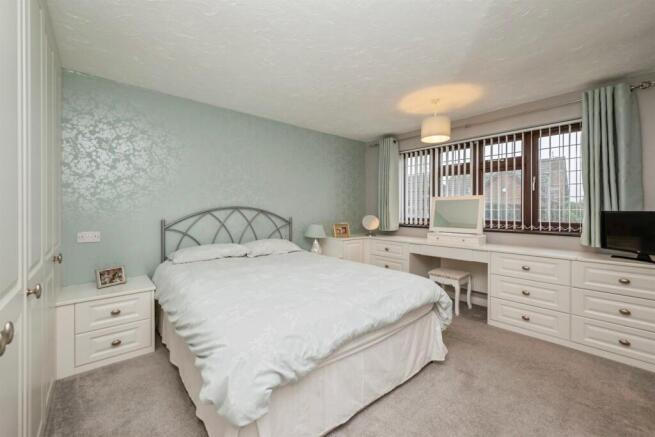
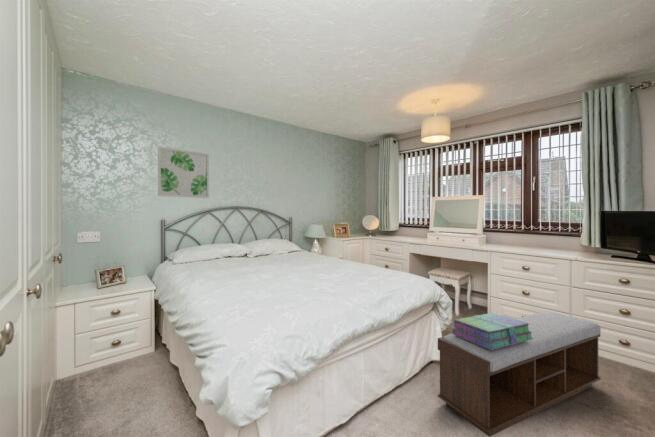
+ bench [437,311,602,437]
+ stack of books [451,312,534,350]
+ wall art [157,146,210,199]
